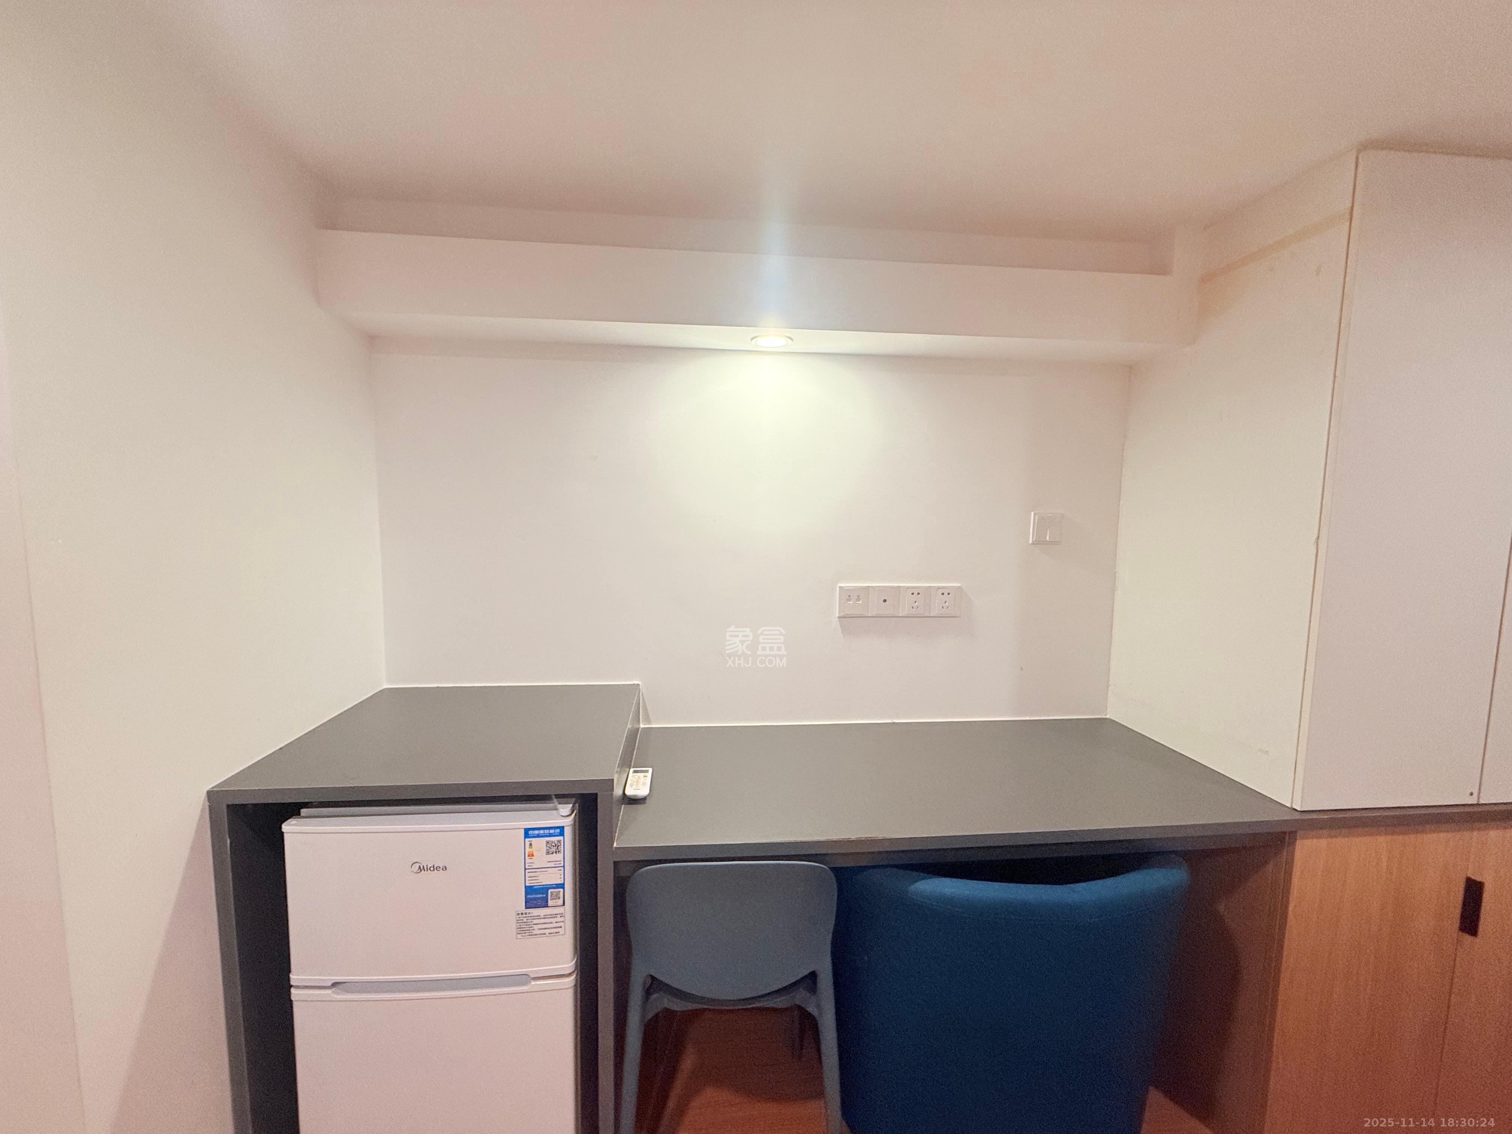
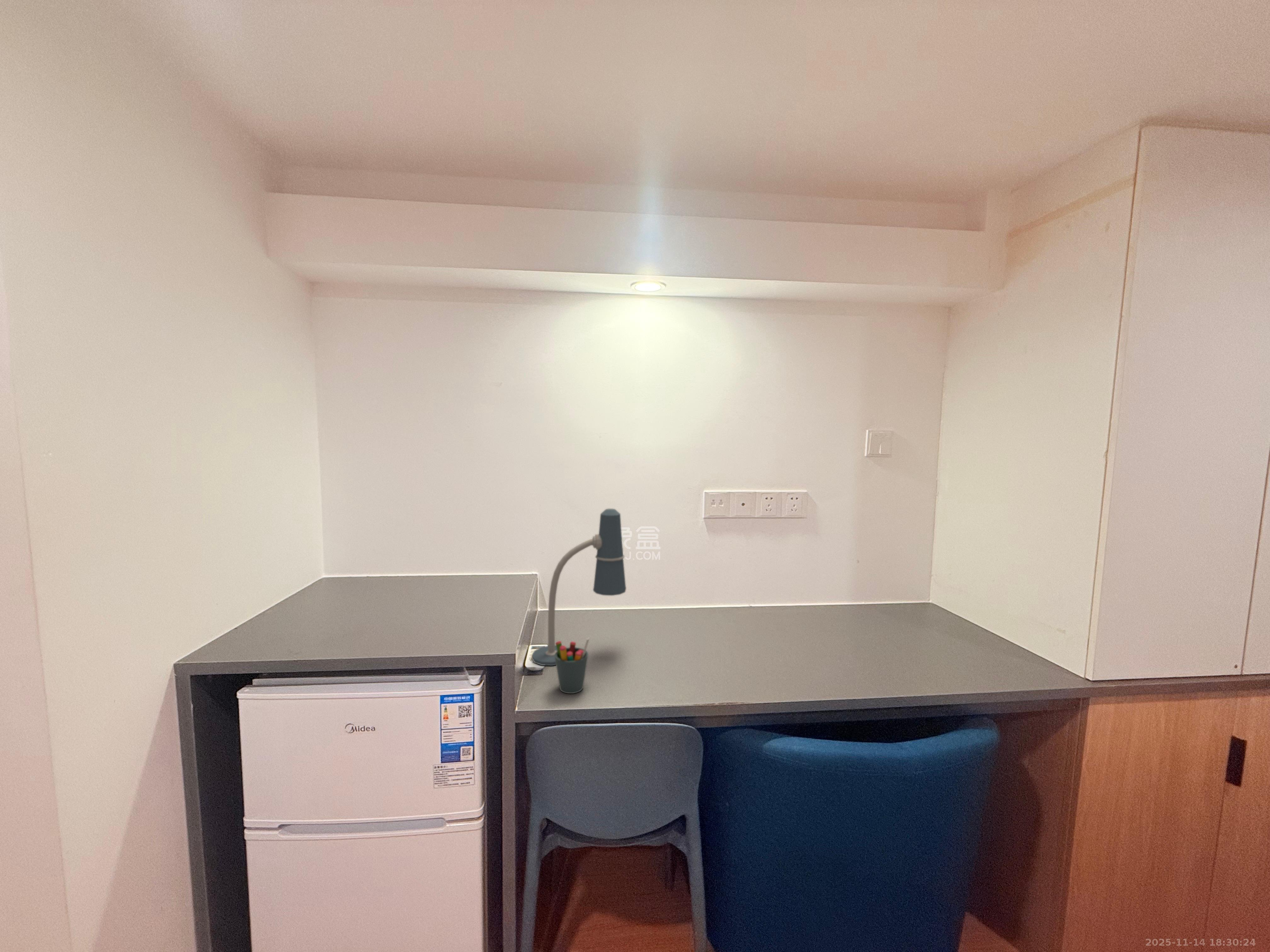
+ desk lamp [531,508,626,666]
+ pen holder [555,637,590,694]
